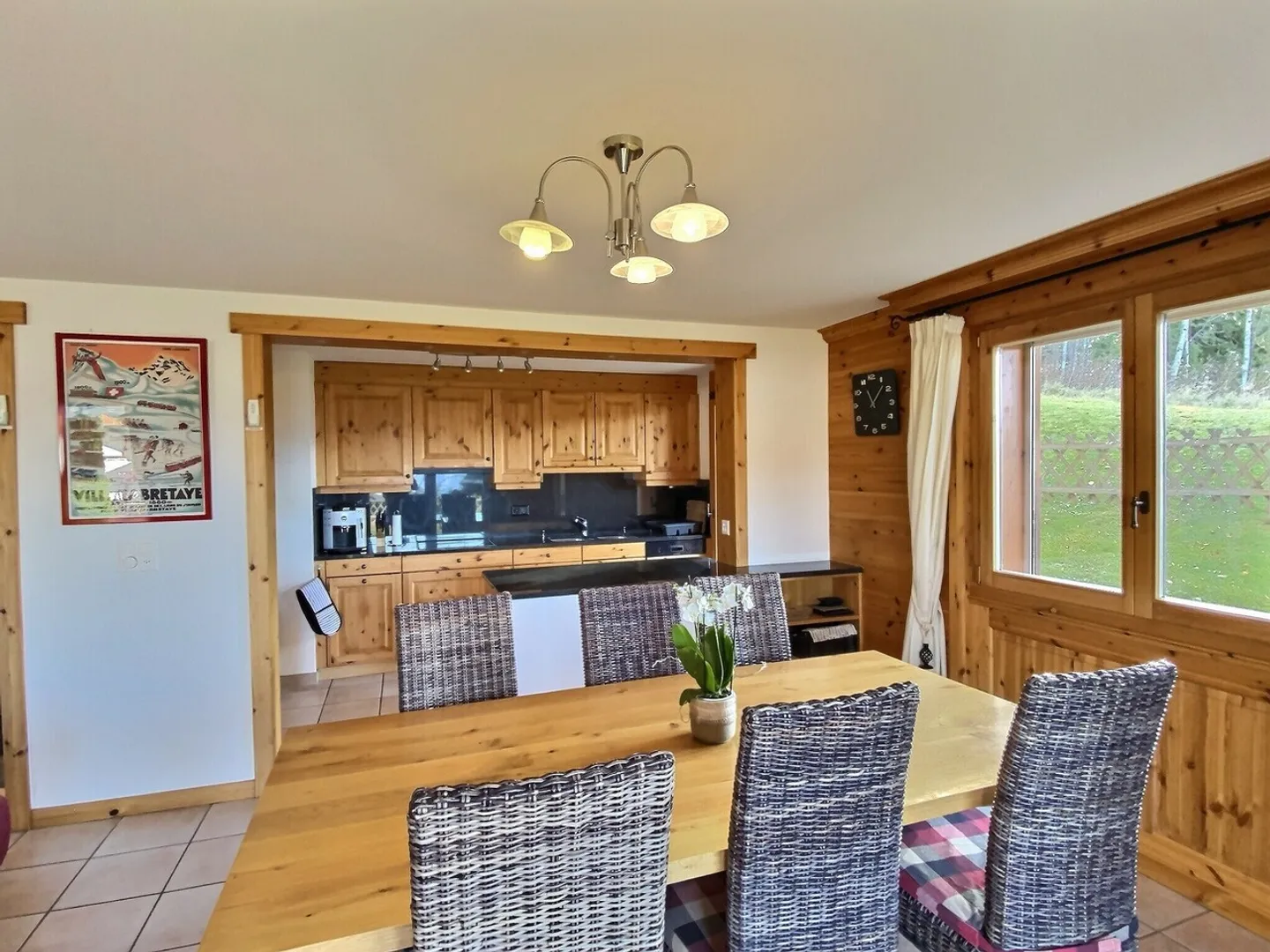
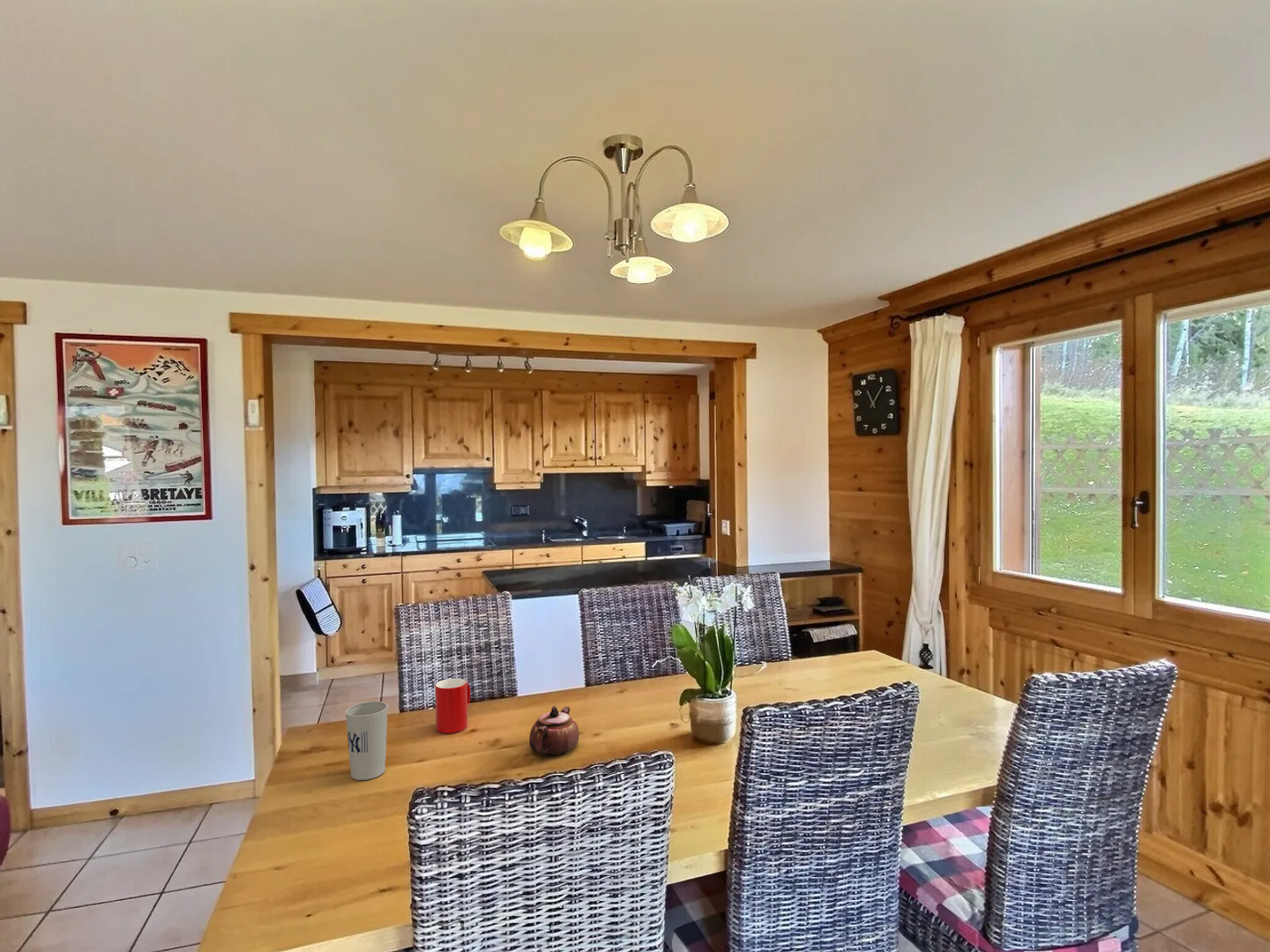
+ cup [344,701,389,781]
+ cup [434,678,471,734]
+ teapot [528,704,579,756]
